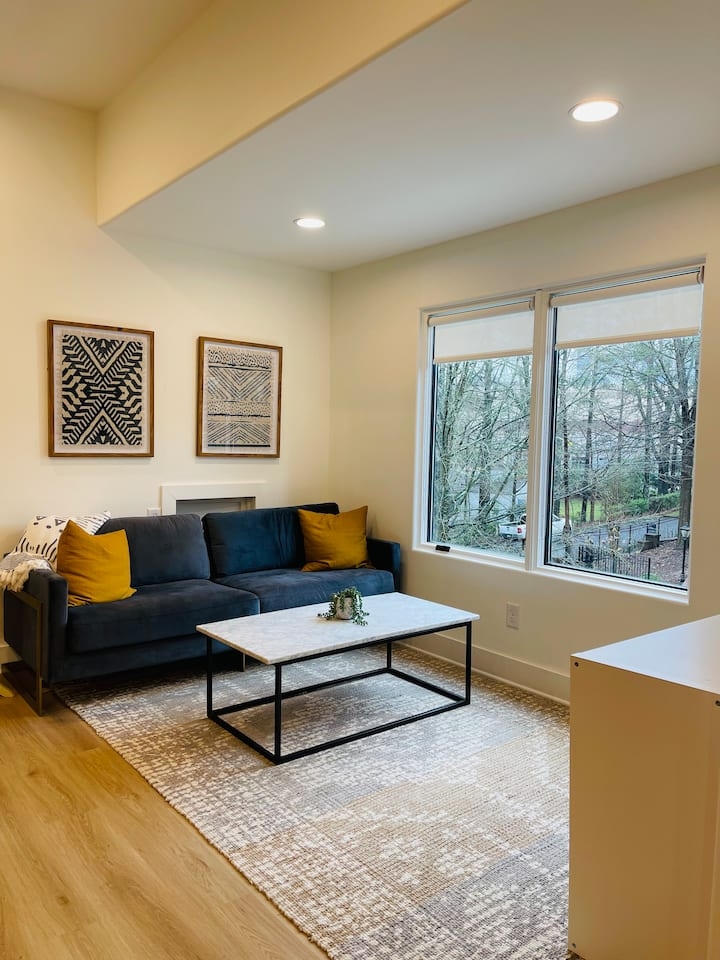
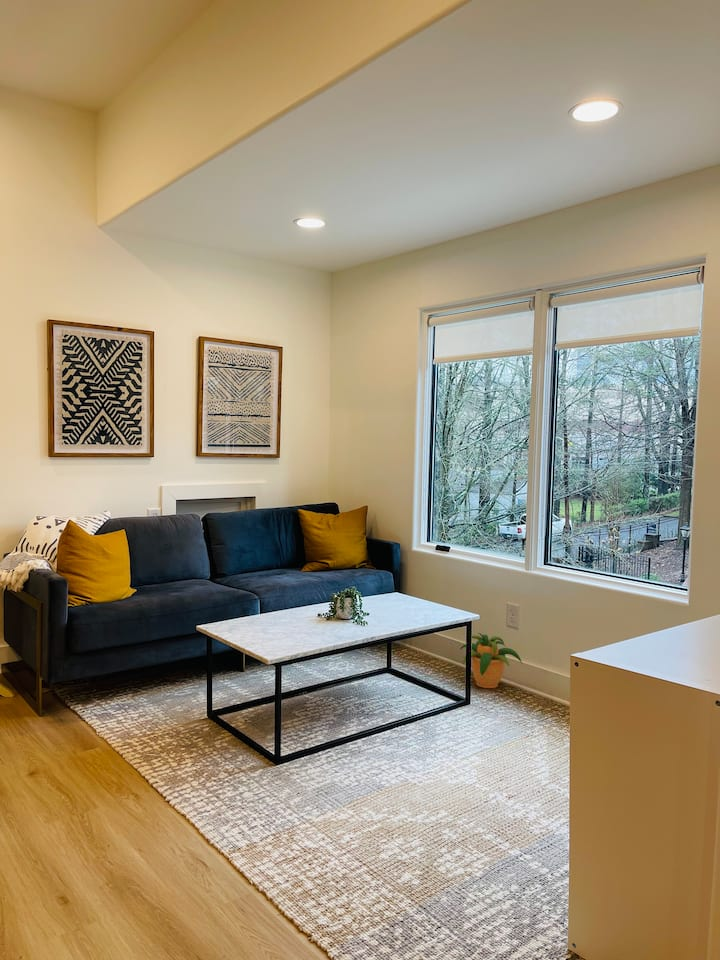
+ potted plant [459,632,523,689]
